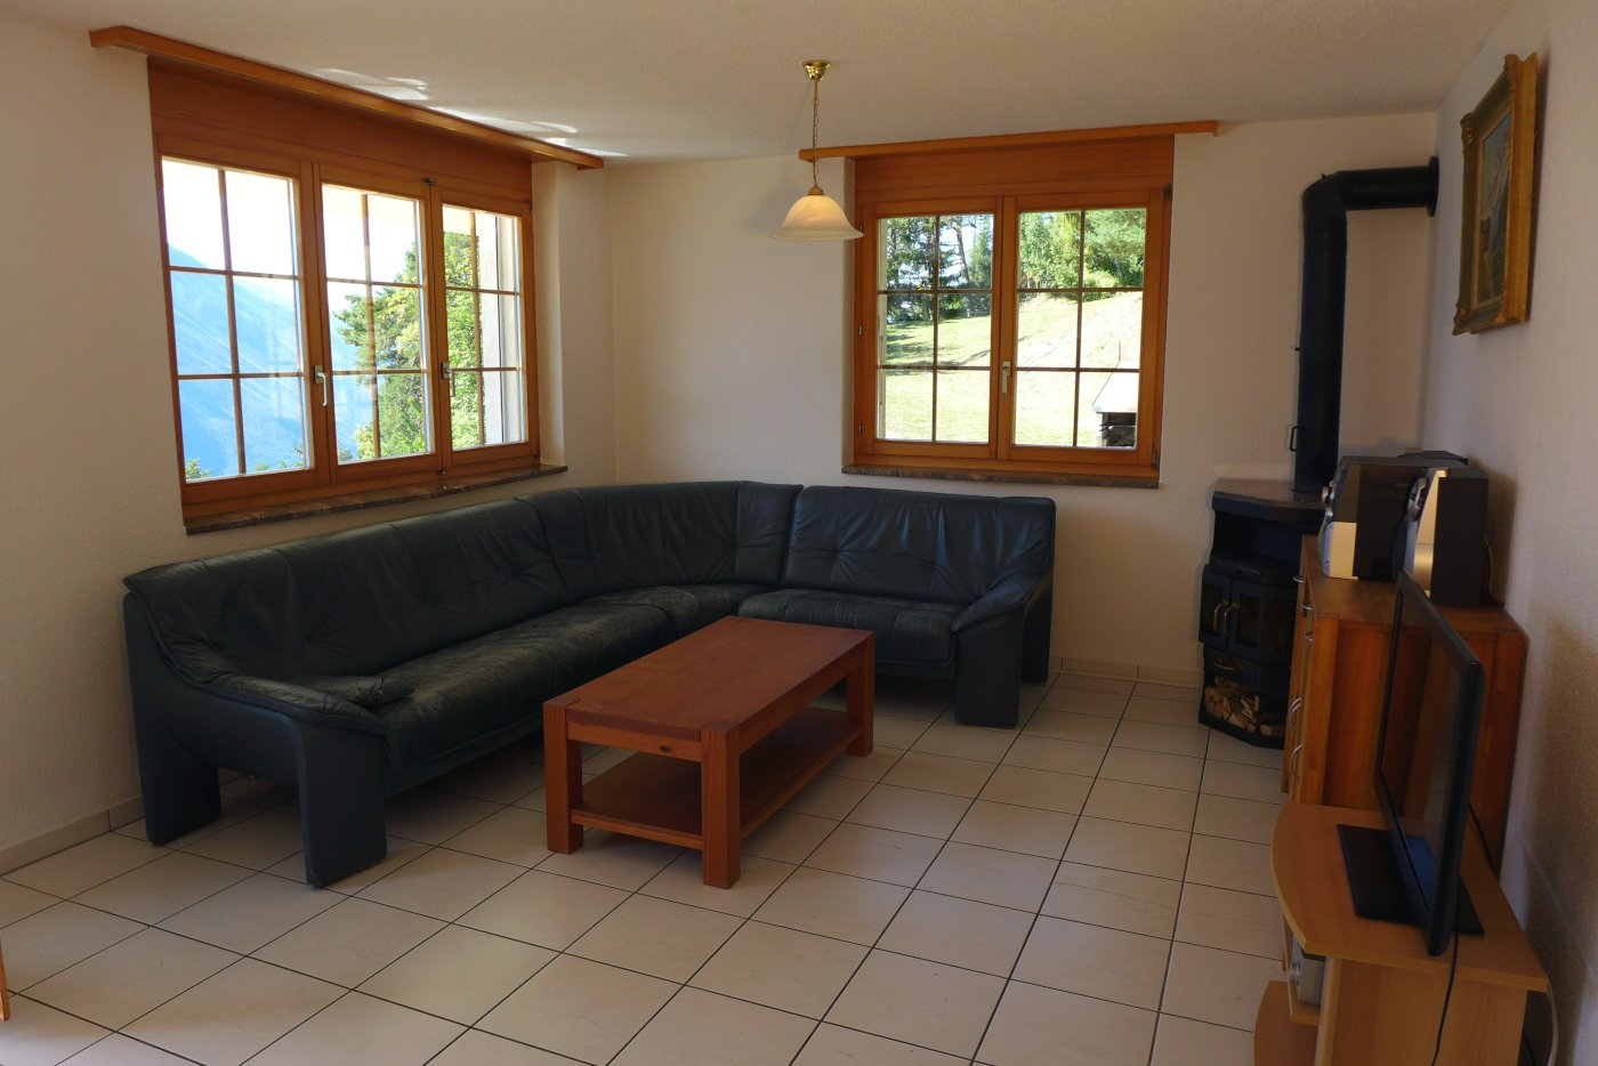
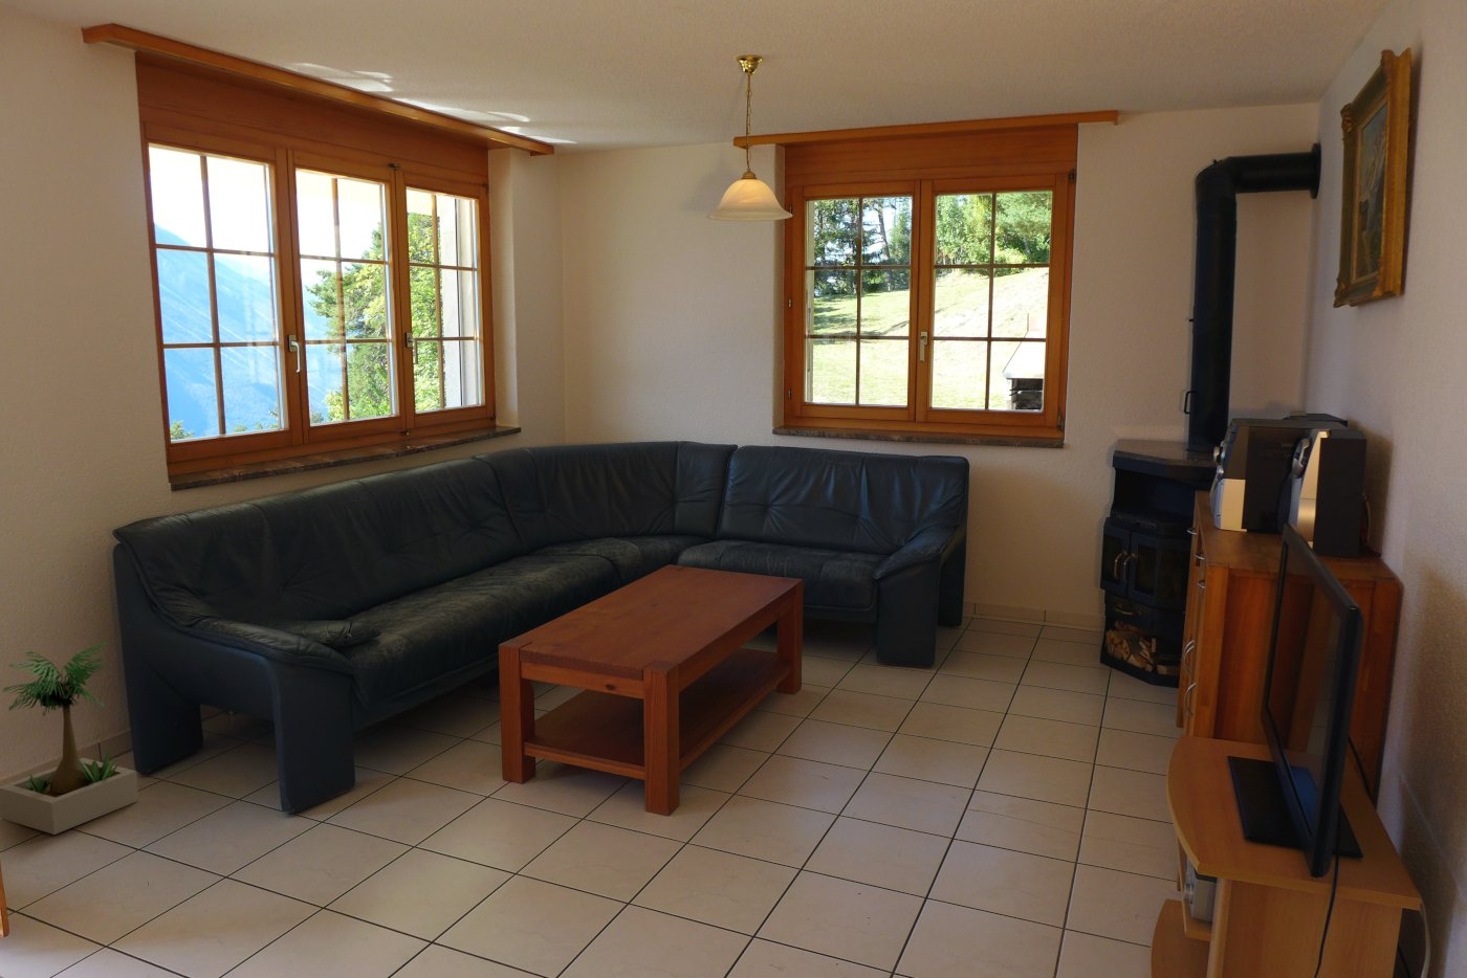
+ potted plant [0,642,140,836]
